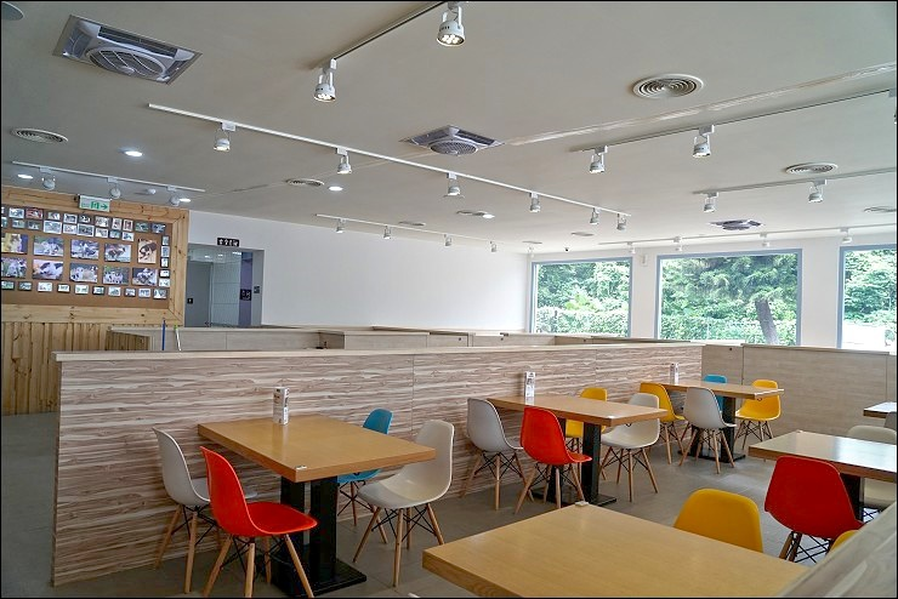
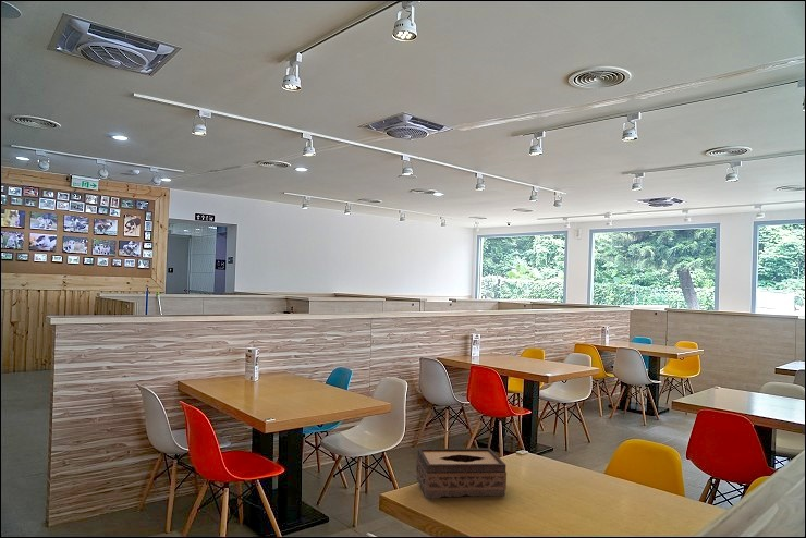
+ tissue box [415,448,508,500]
